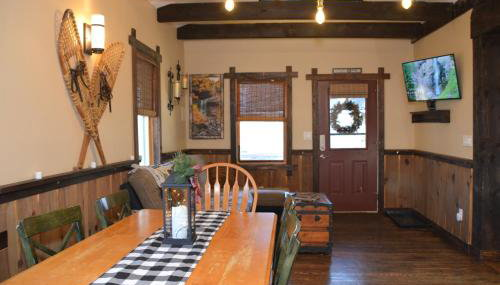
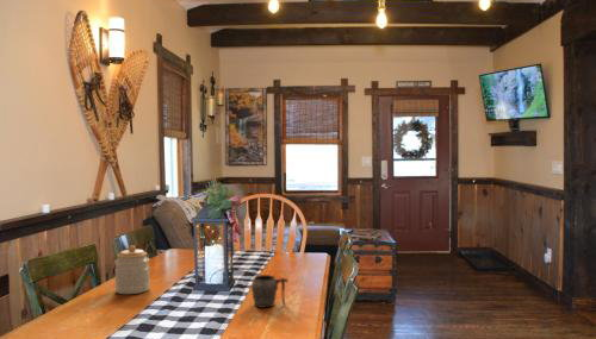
+ mug [250,274,288,309]
+ jar [113,244,151,295]
